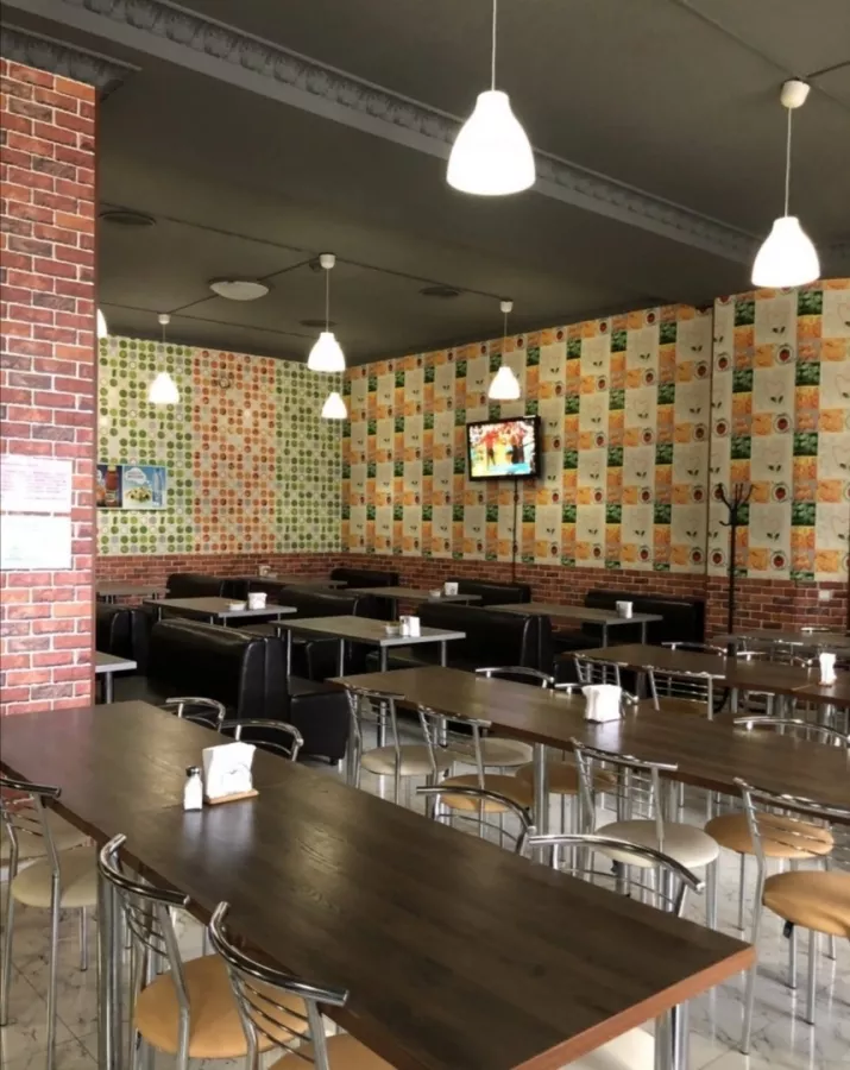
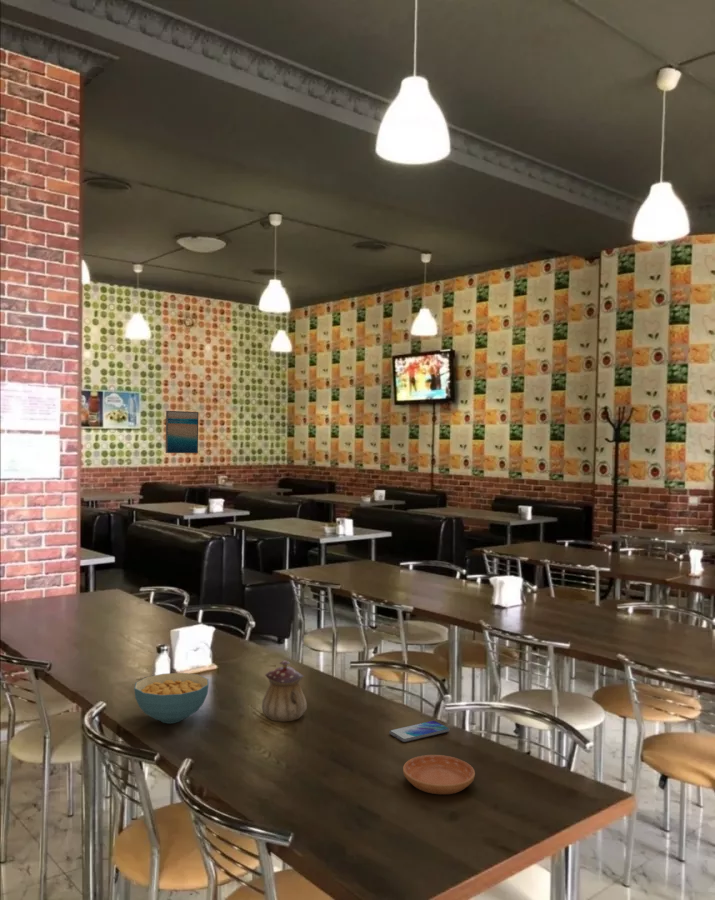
+ saucer [402,754,476,795]
+ smartphone [388,720,450,743]
+ cereal bowl [133,672,210,724]
+ teapot [261,659,308,723]
+ wall art [165,410,200,454]
